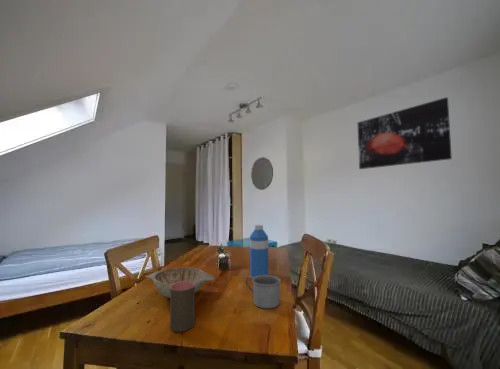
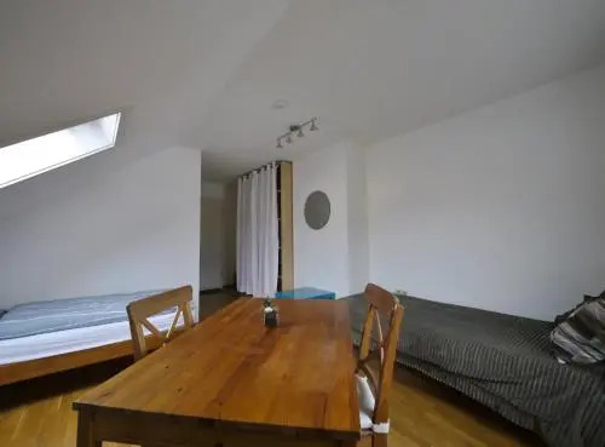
- mug [244,274,282,309]
- decorative bowl [144,266,215,299]
- cup [169,281,196,333]
- water bottle [249,224,270,278]
- wall art [357,96,453,170]
